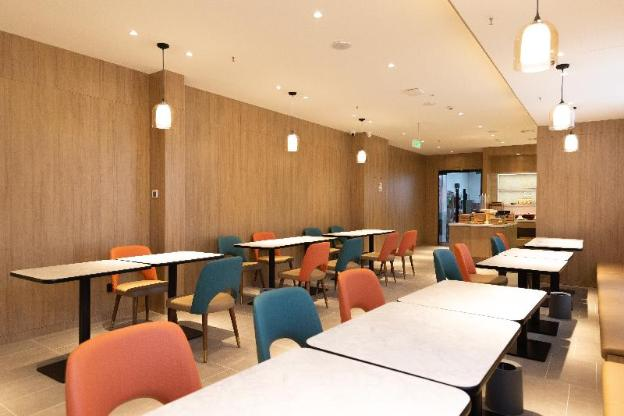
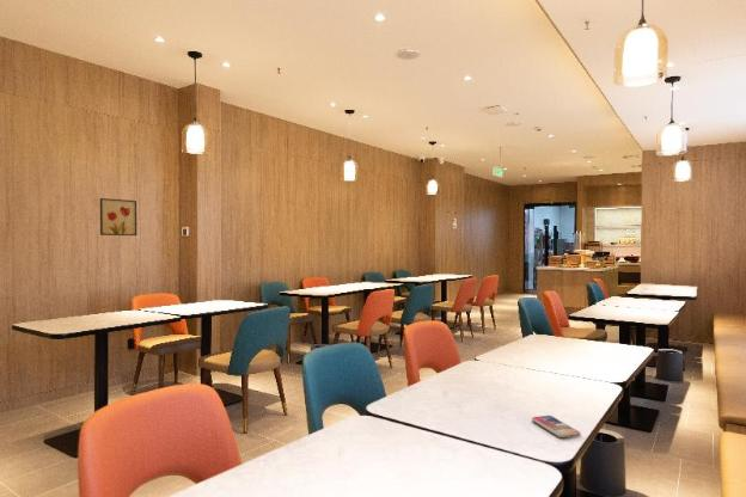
+ wall art [99,197,137,237]
+ smartphone [531,415,582,438]
